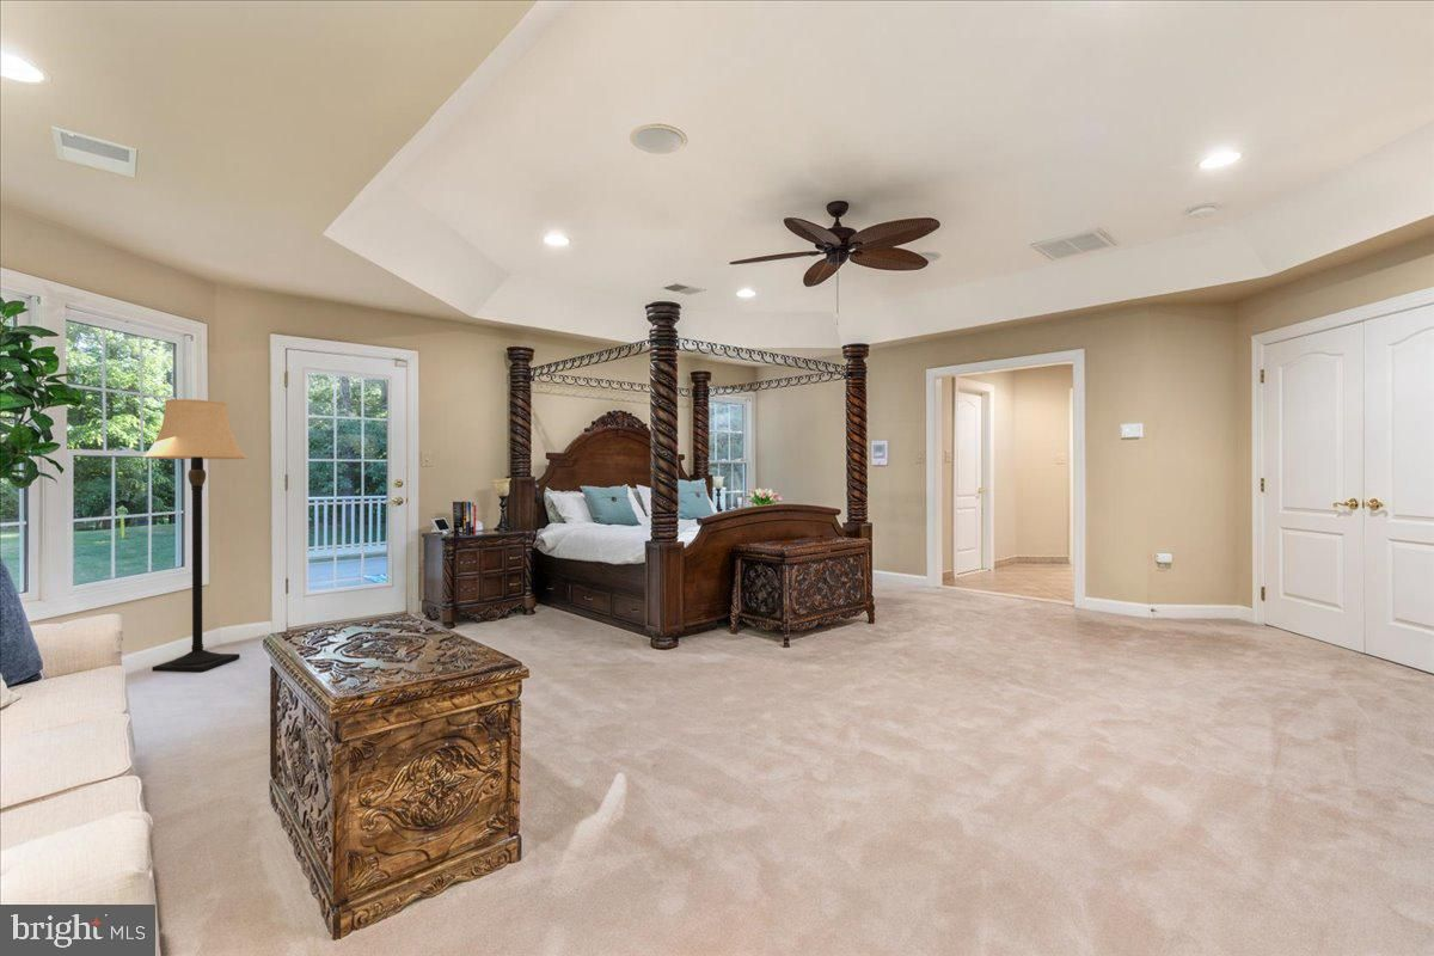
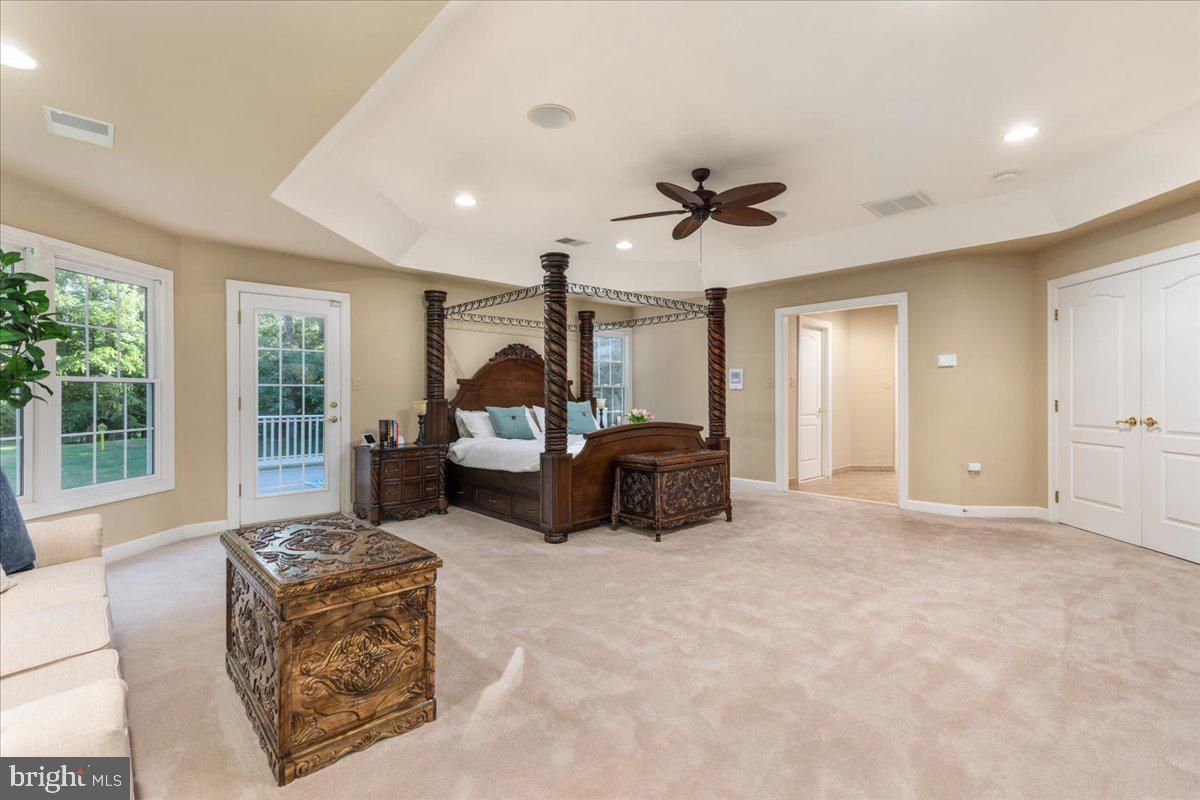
- lamp [141,398,249,673]
